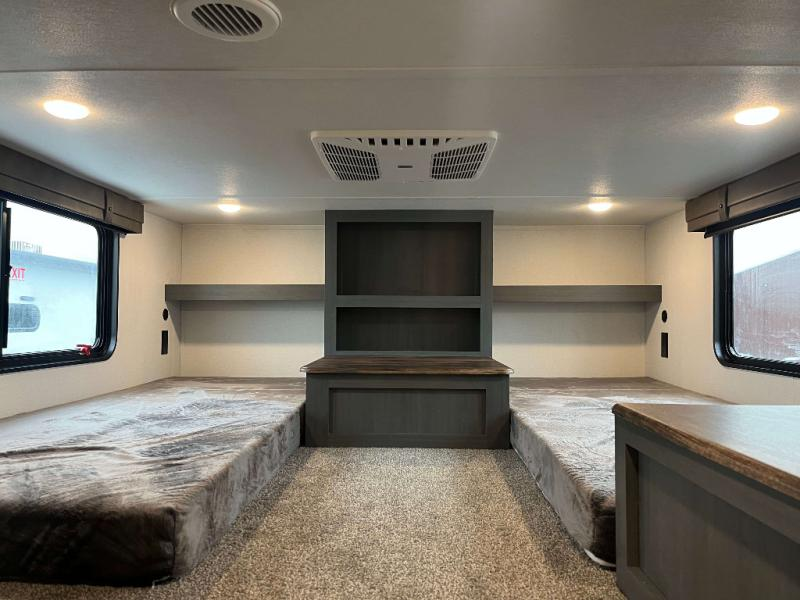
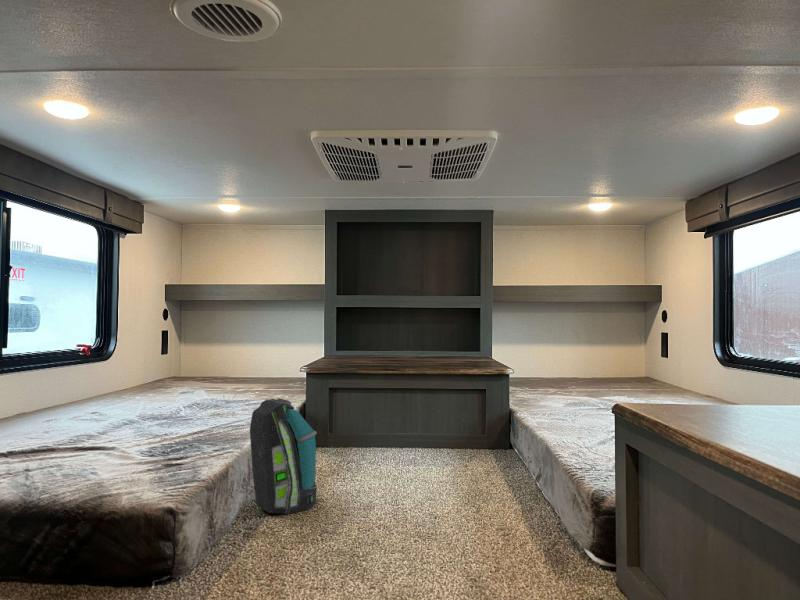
+ backpack [249,398,318,515]
